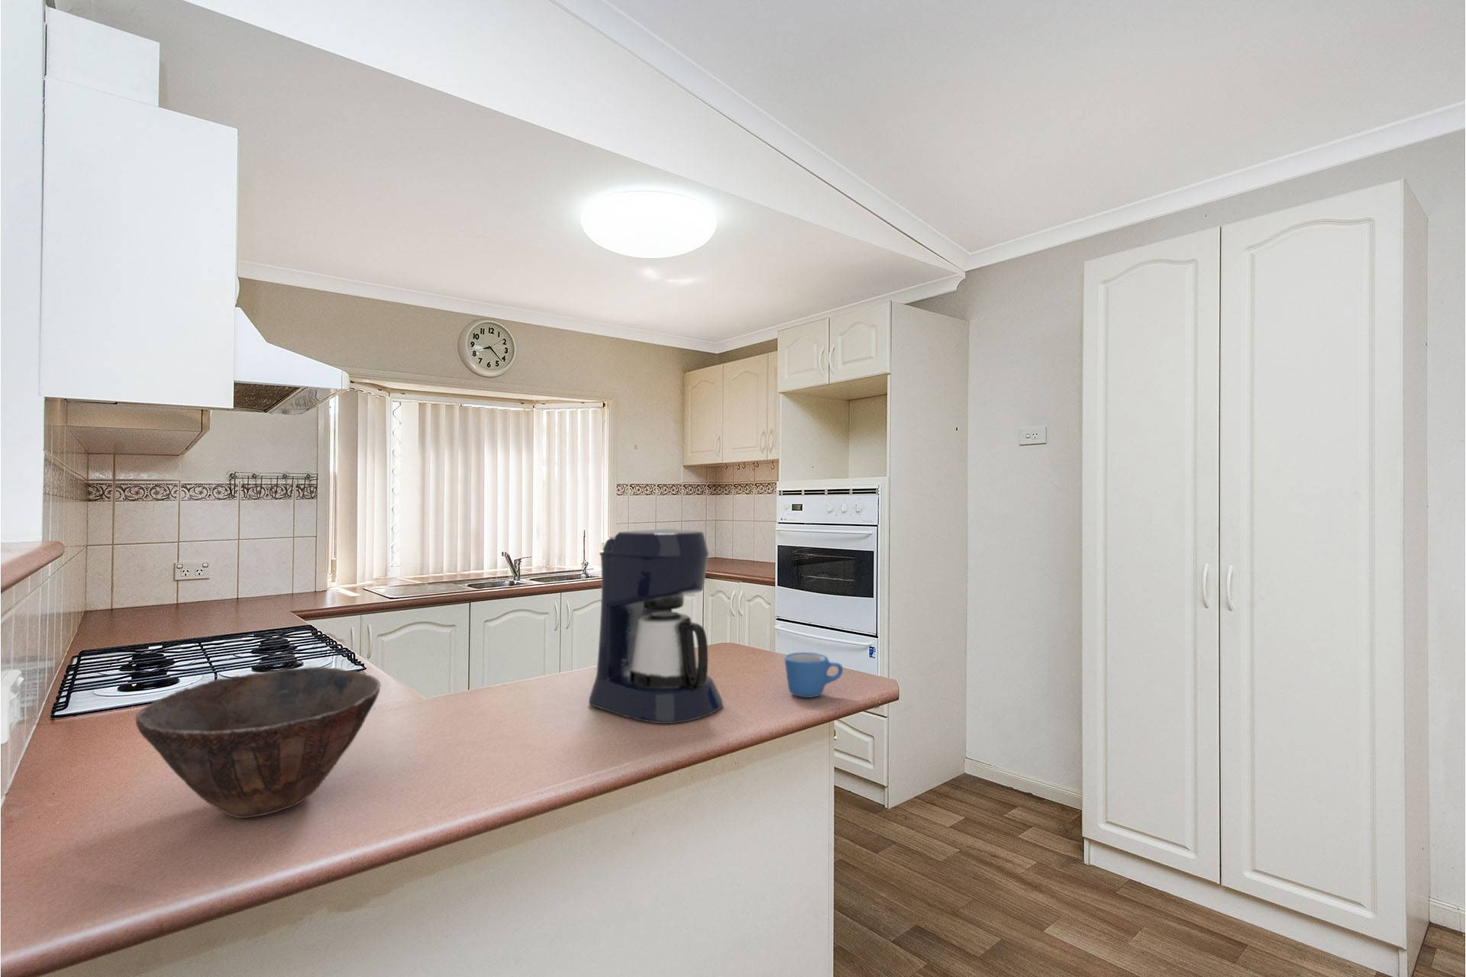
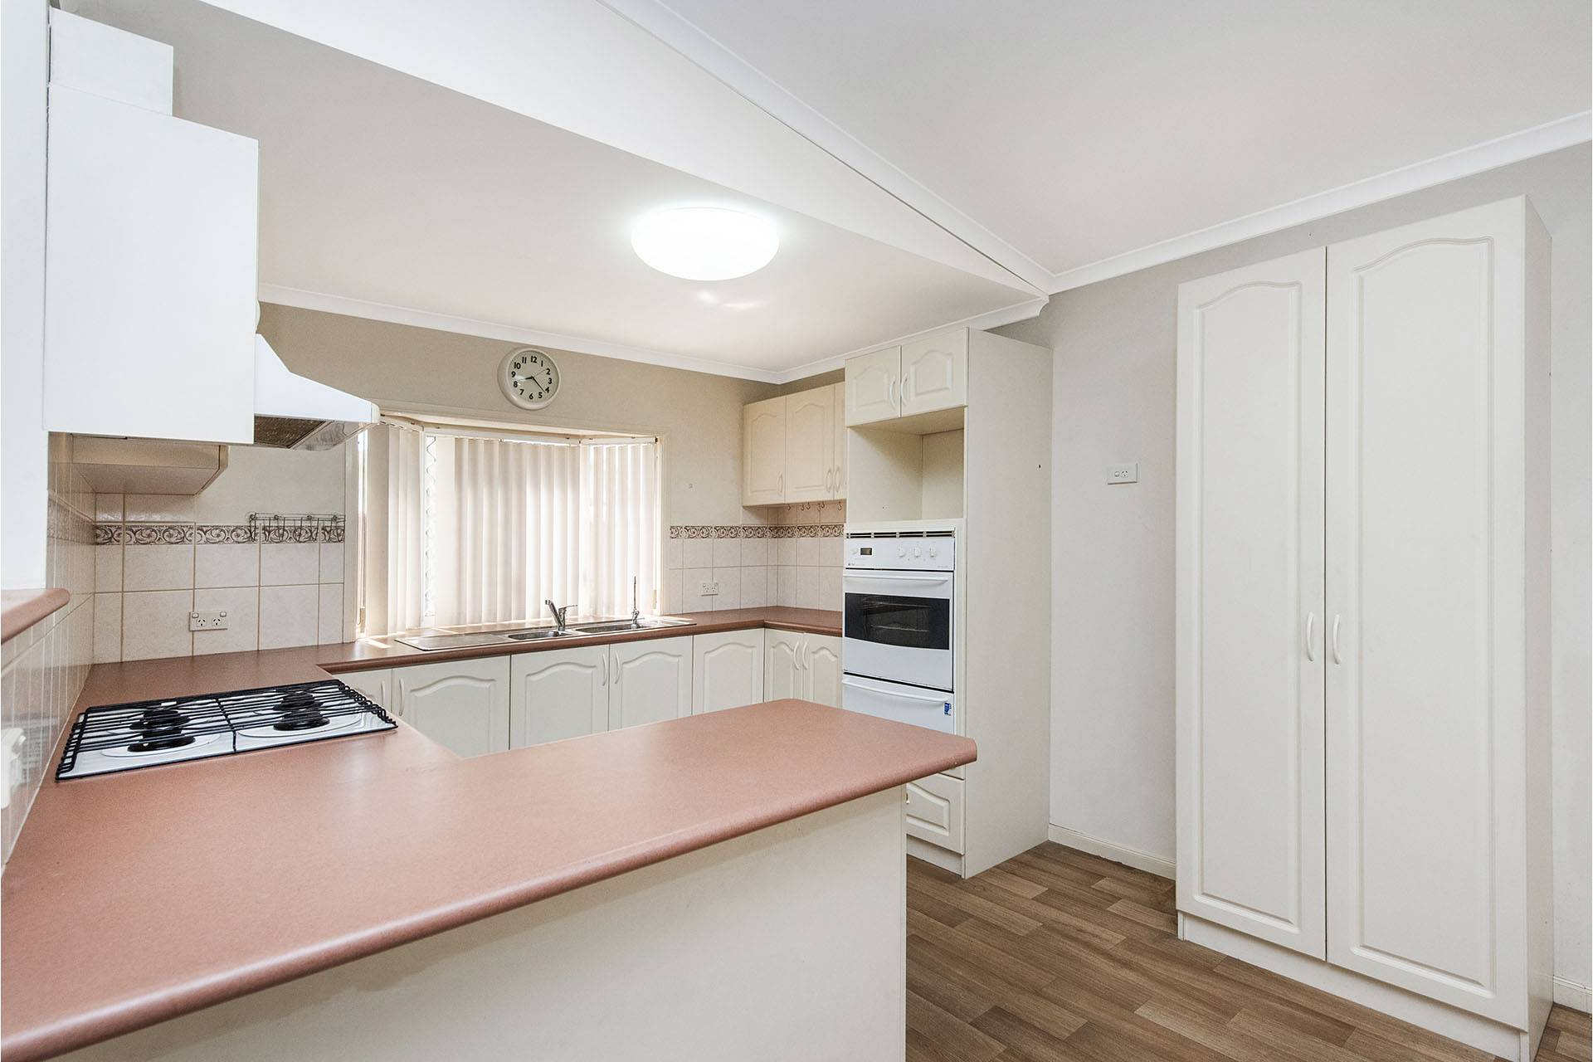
- bowl [134,665,383,819]
- coffee maker [588,528,723,724]
- mug [784,652,843,698]
